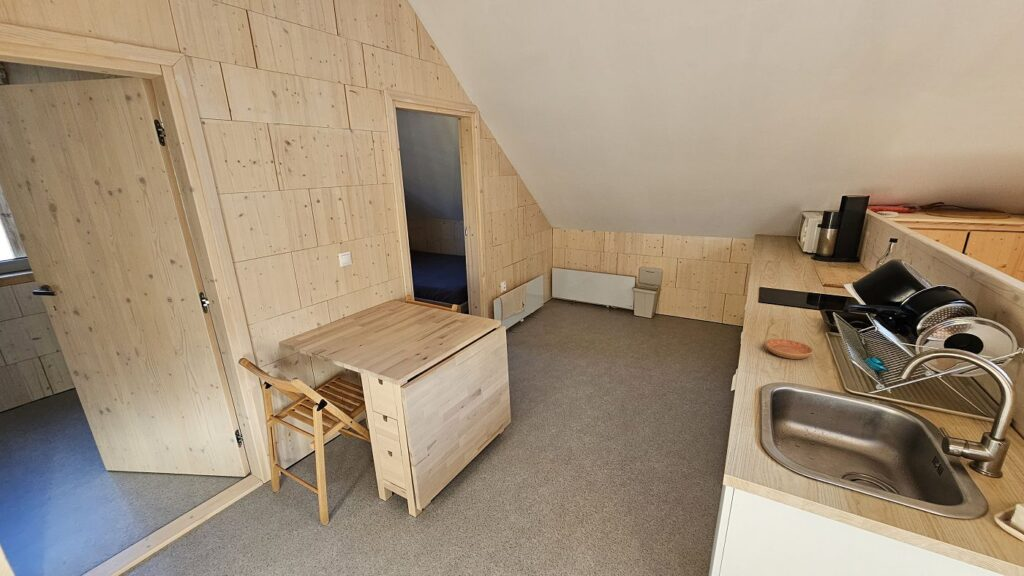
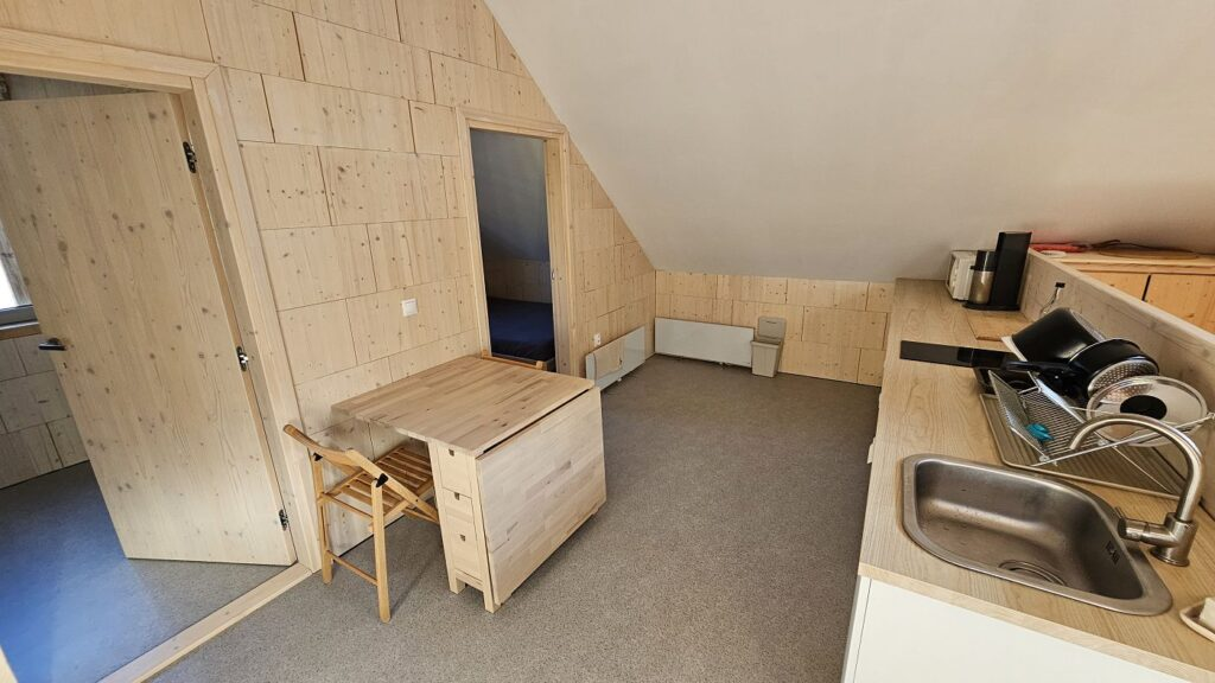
- saucer [764,338,814,360]
